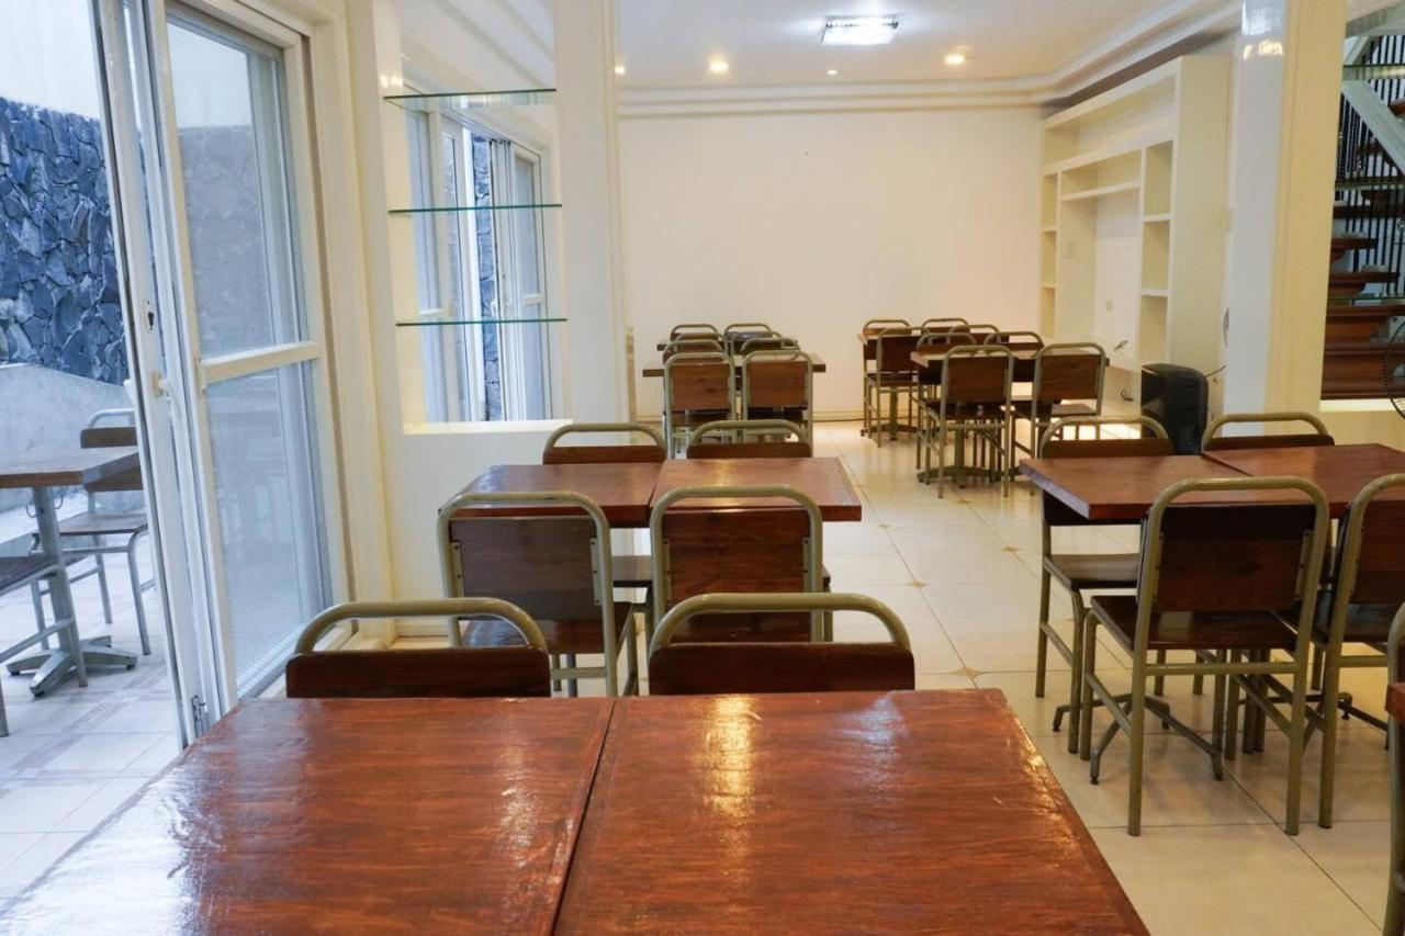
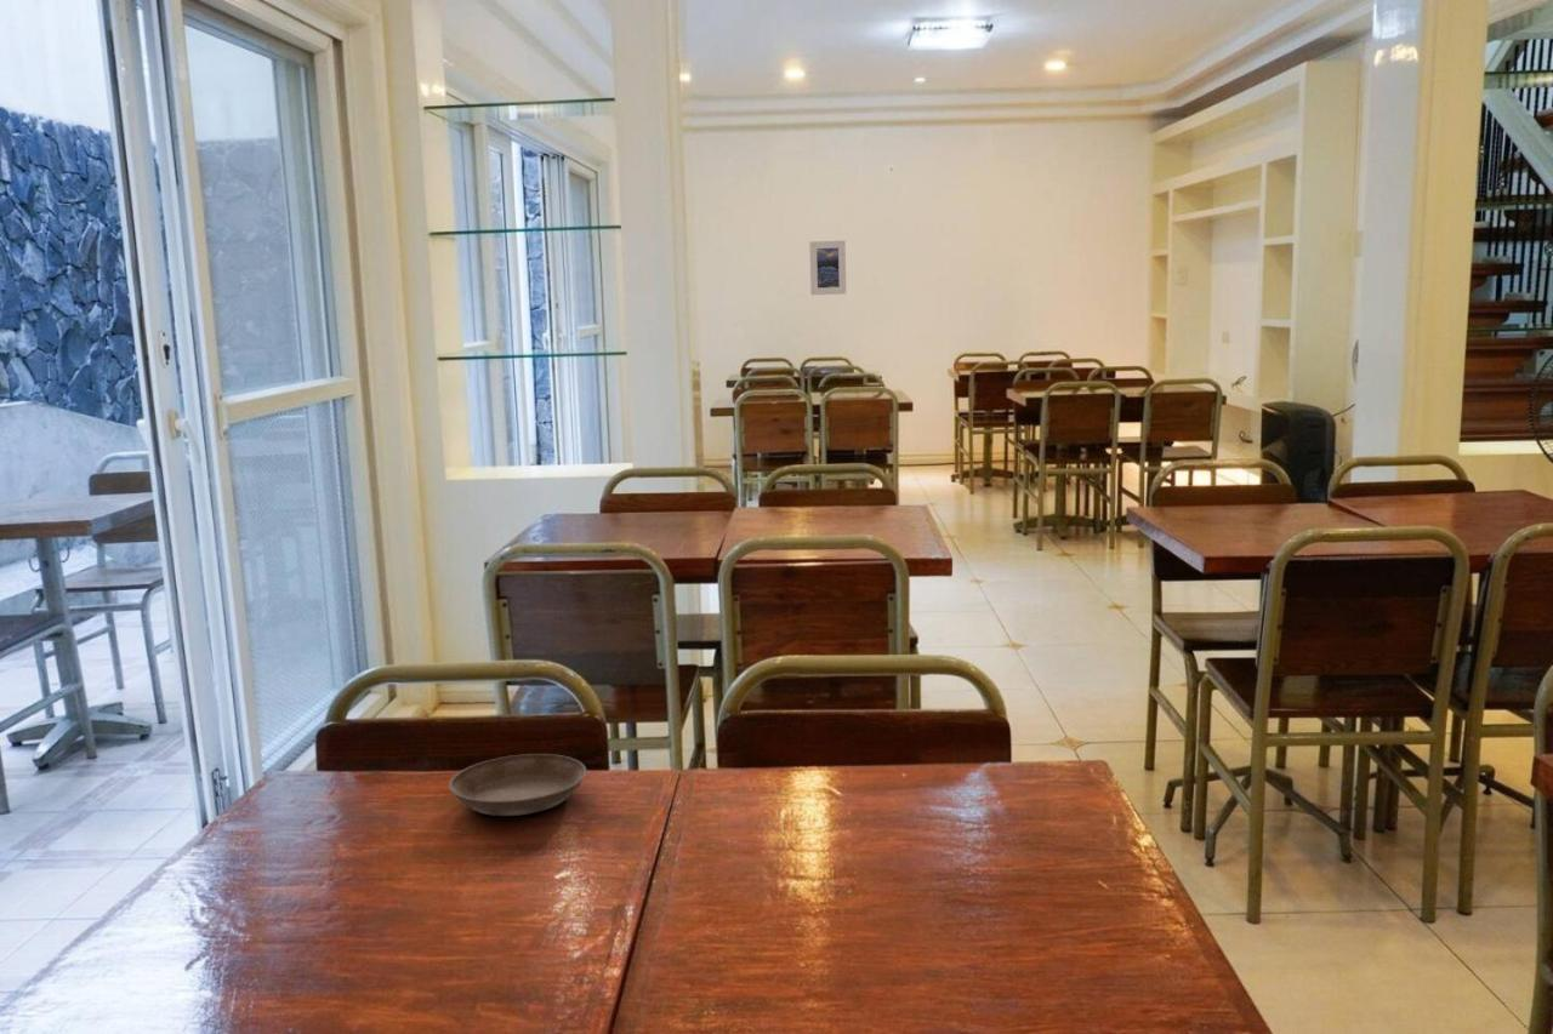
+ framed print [808,240,847,296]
+ saucer [448,753,587,817]
